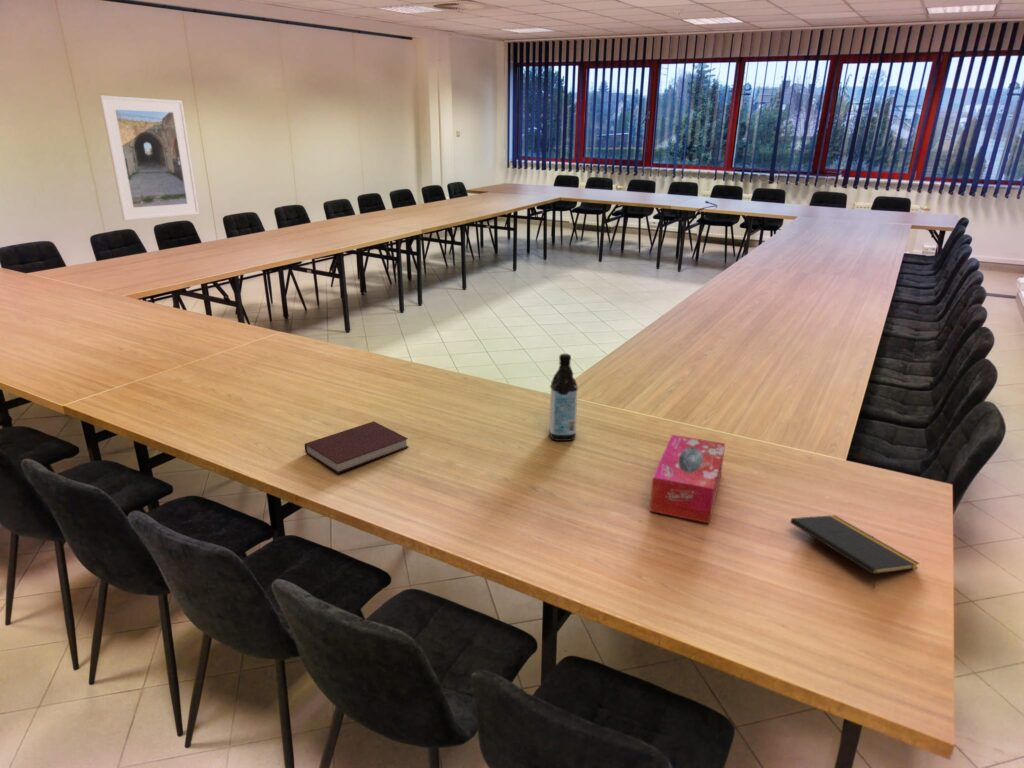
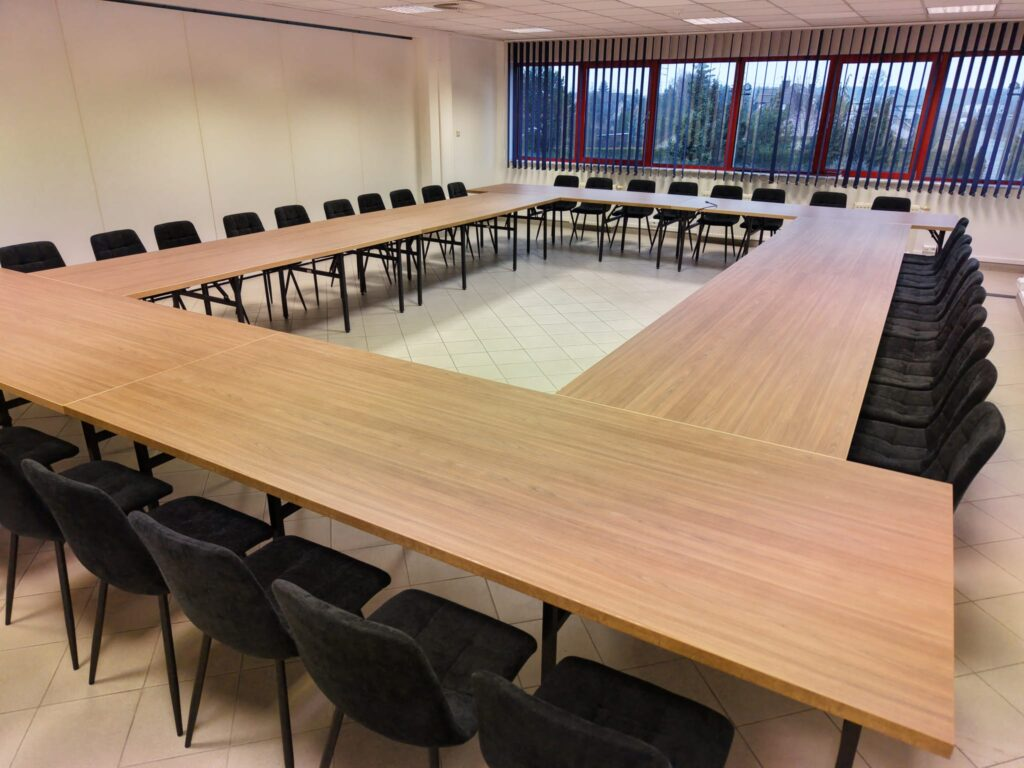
- notebook [304,420,409,474]
- tissue box [649,434,726,524]
- notepad [789,514,920,589]
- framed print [98,94,200,222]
- water bottle [548,353,579,442]
